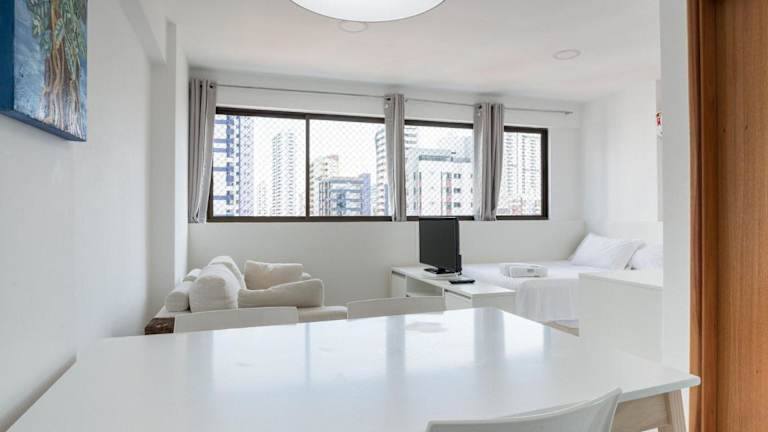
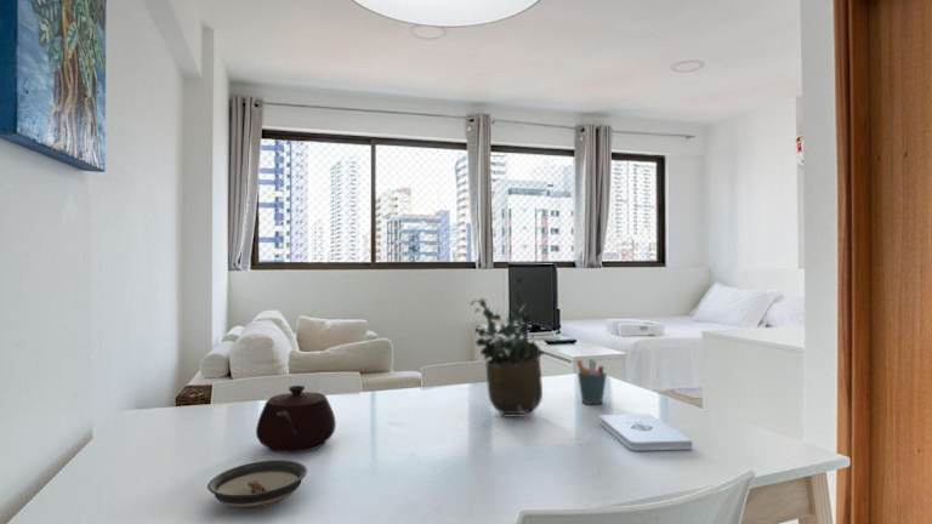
+ notepad [598,412,694,451]
+ teapot [255,385,337,454]
+ pen holder [575,358,608,405]
+ potted plant [470,277,544,418]
+ saucer [206,458,308,509]
